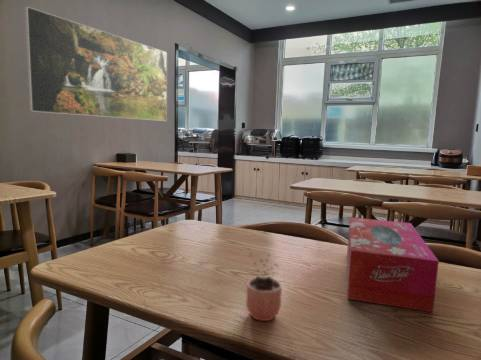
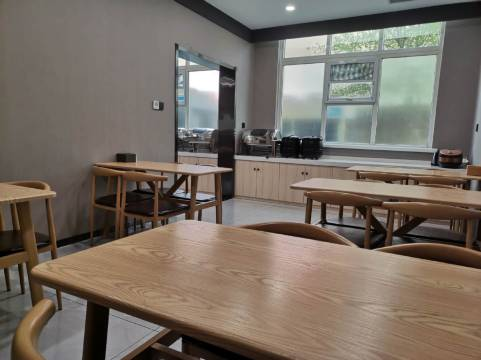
- tissue box [346,216,440,313]
- cocoa [245,253,283,322]
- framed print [24,6,168,122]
